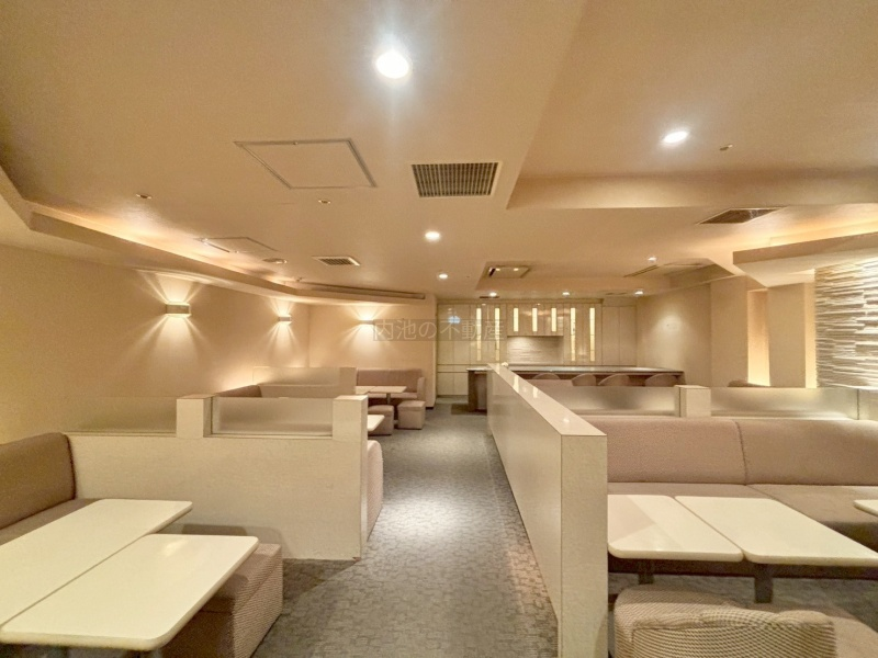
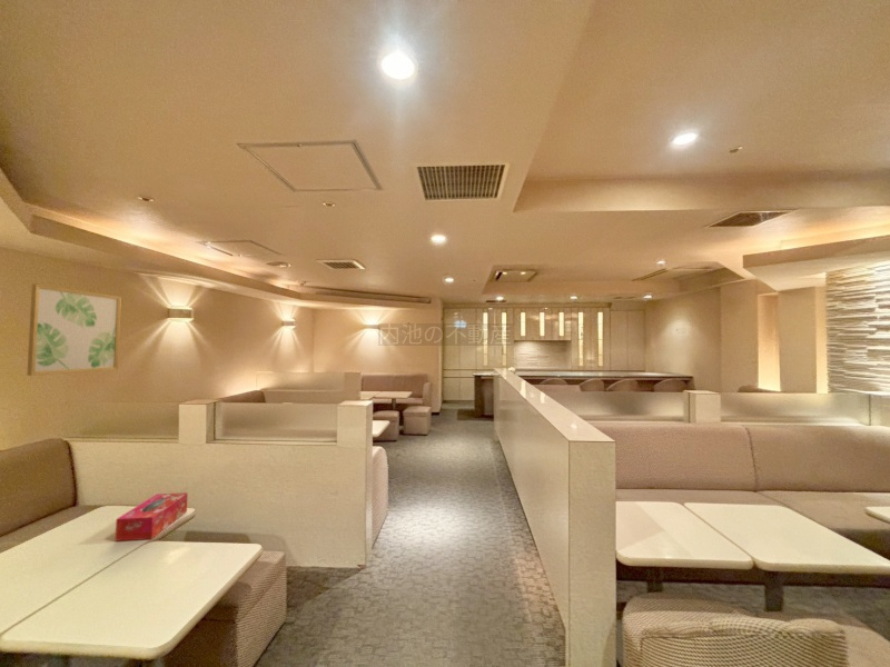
+ tissue box [115,491,189,542]
+ wall art [26,283,122,377]
